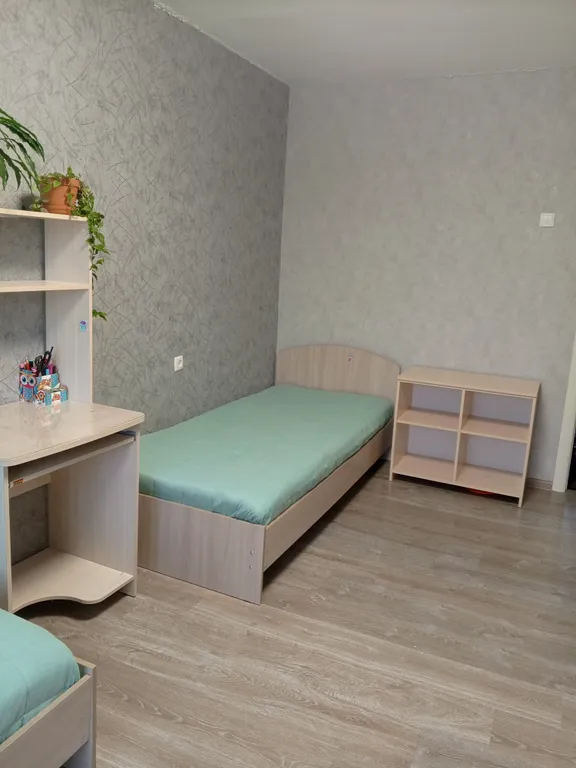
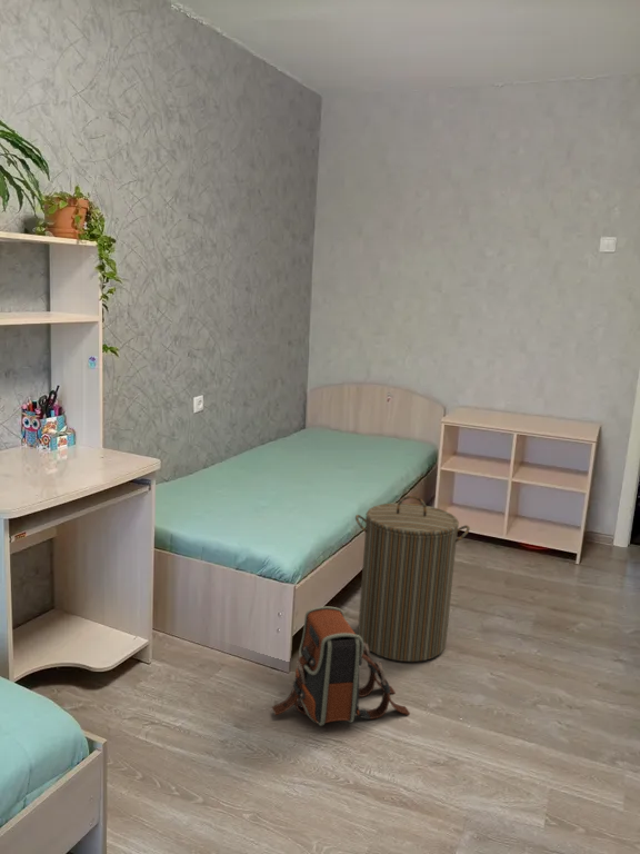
+ backpack [271,605,411,727]
+ laundry hamper [354,495,471,663]
